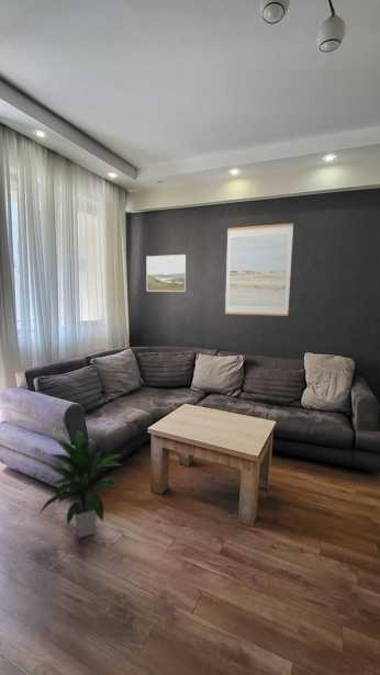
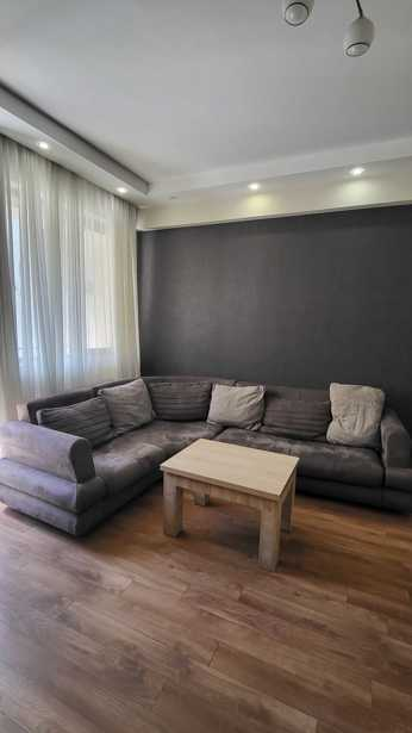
- indoor plant [38,429,123,539]
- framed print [145,254,187,292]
- wall art [224,222,294,317]
